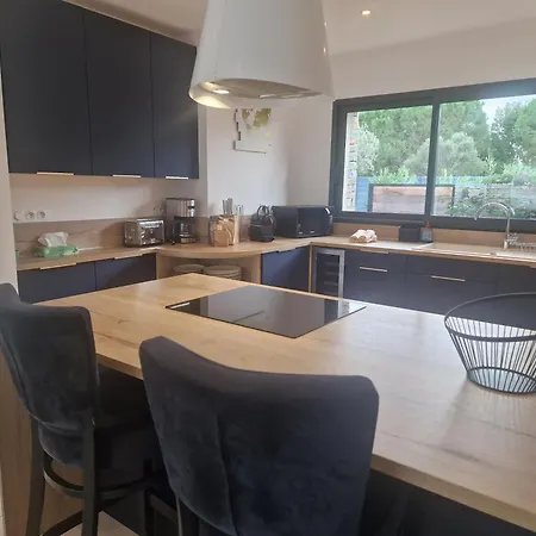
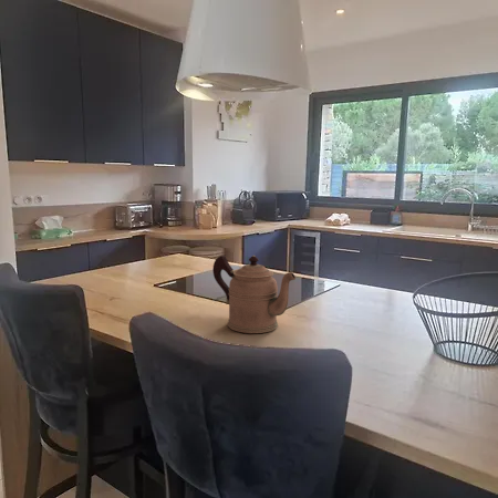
+ coffeepot [211,255,297,334]
